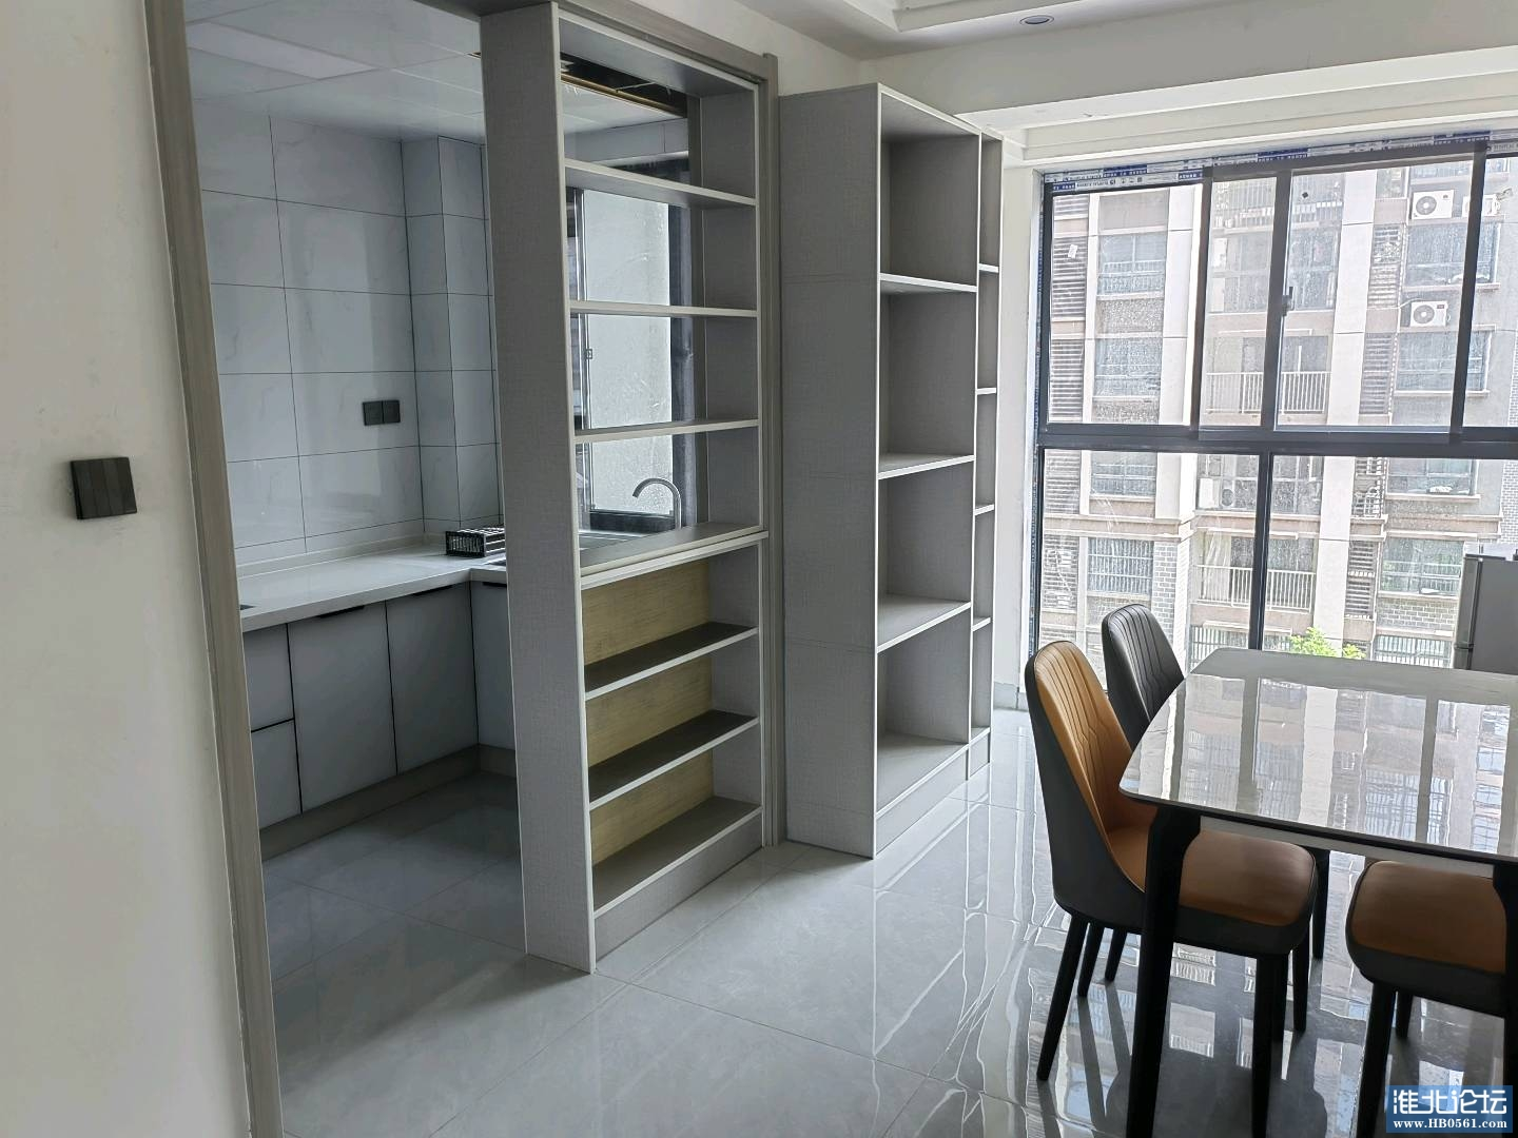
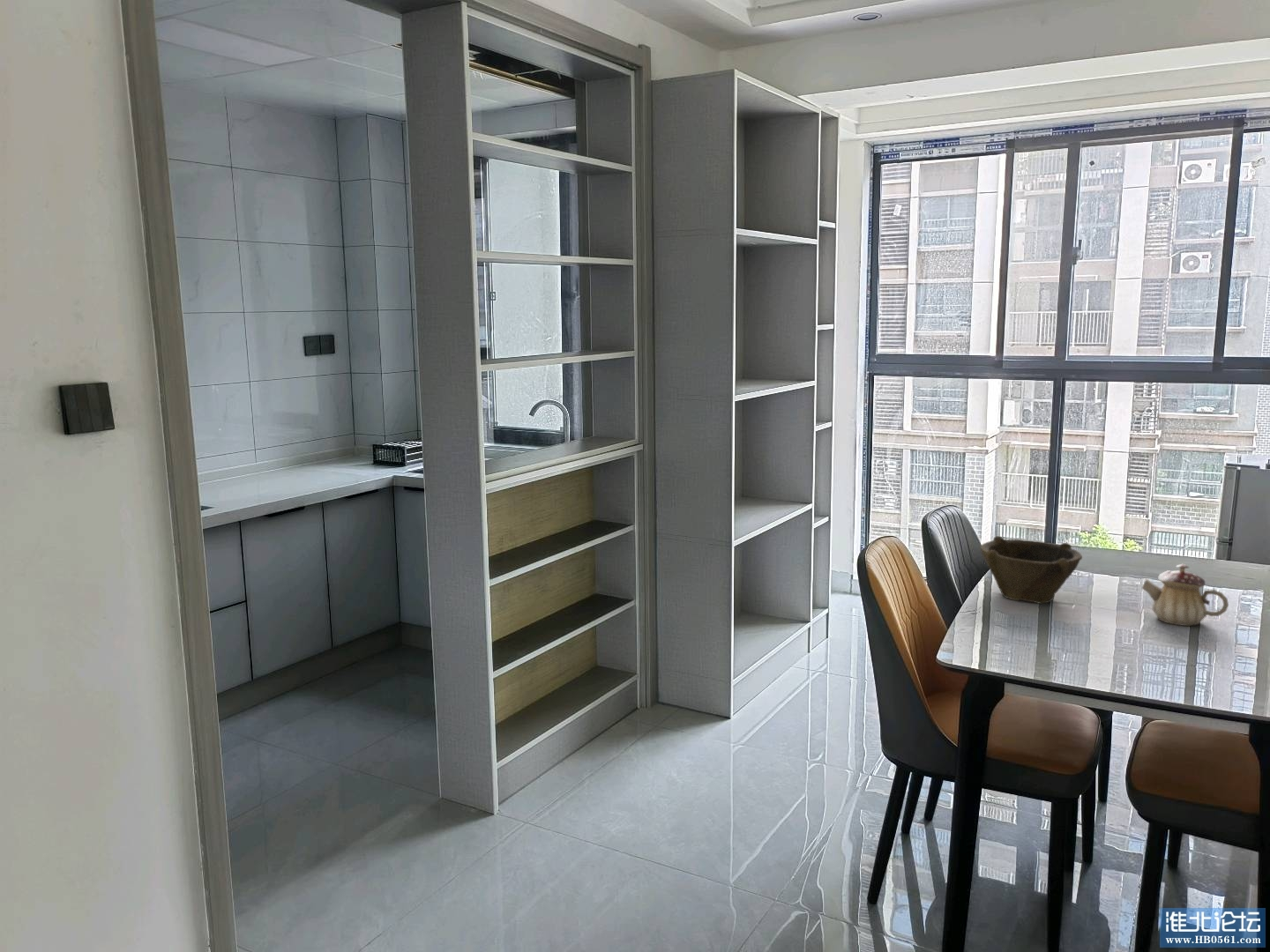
+ bowl [979,535,1083,604]
+ teapot [1141,563,1229,627]
